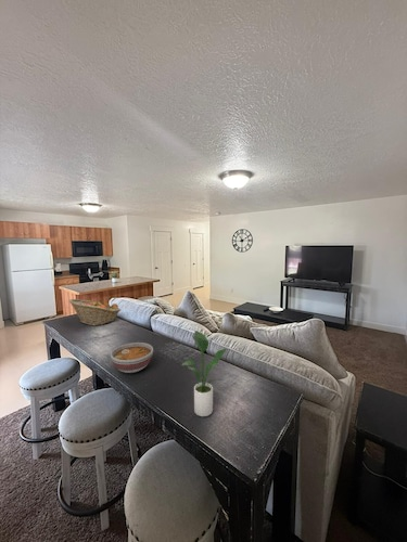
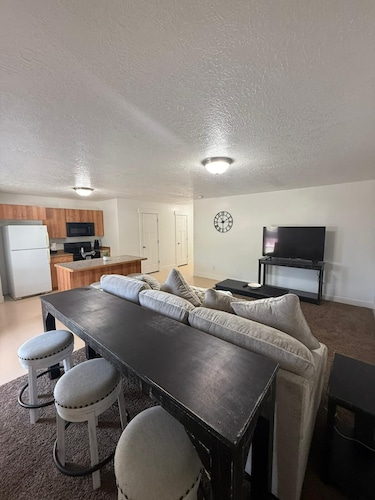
- bowl [110,341,154,374]
- fruit basket [67,298,122,326]
- potted plant [180,330,228,417]
